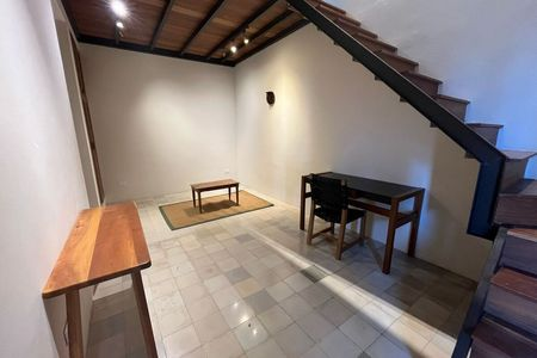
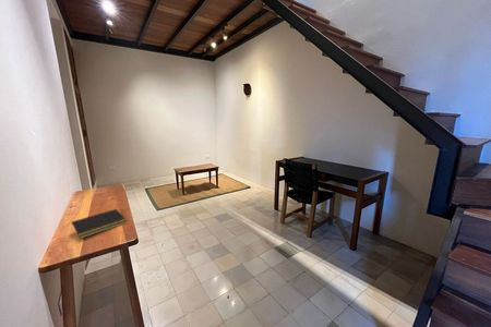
+ notepad [70,208,128,240]
